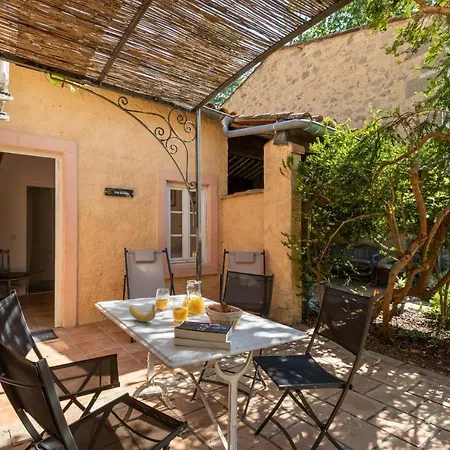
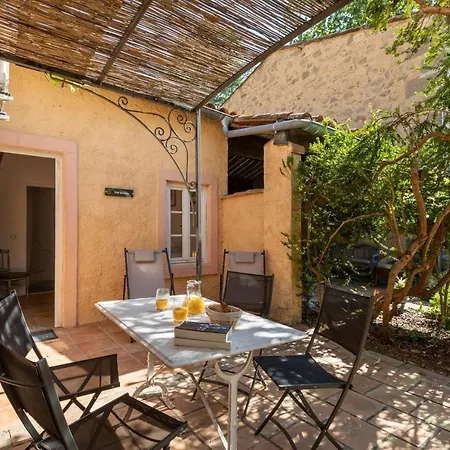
- banana [128,303,156,323]
